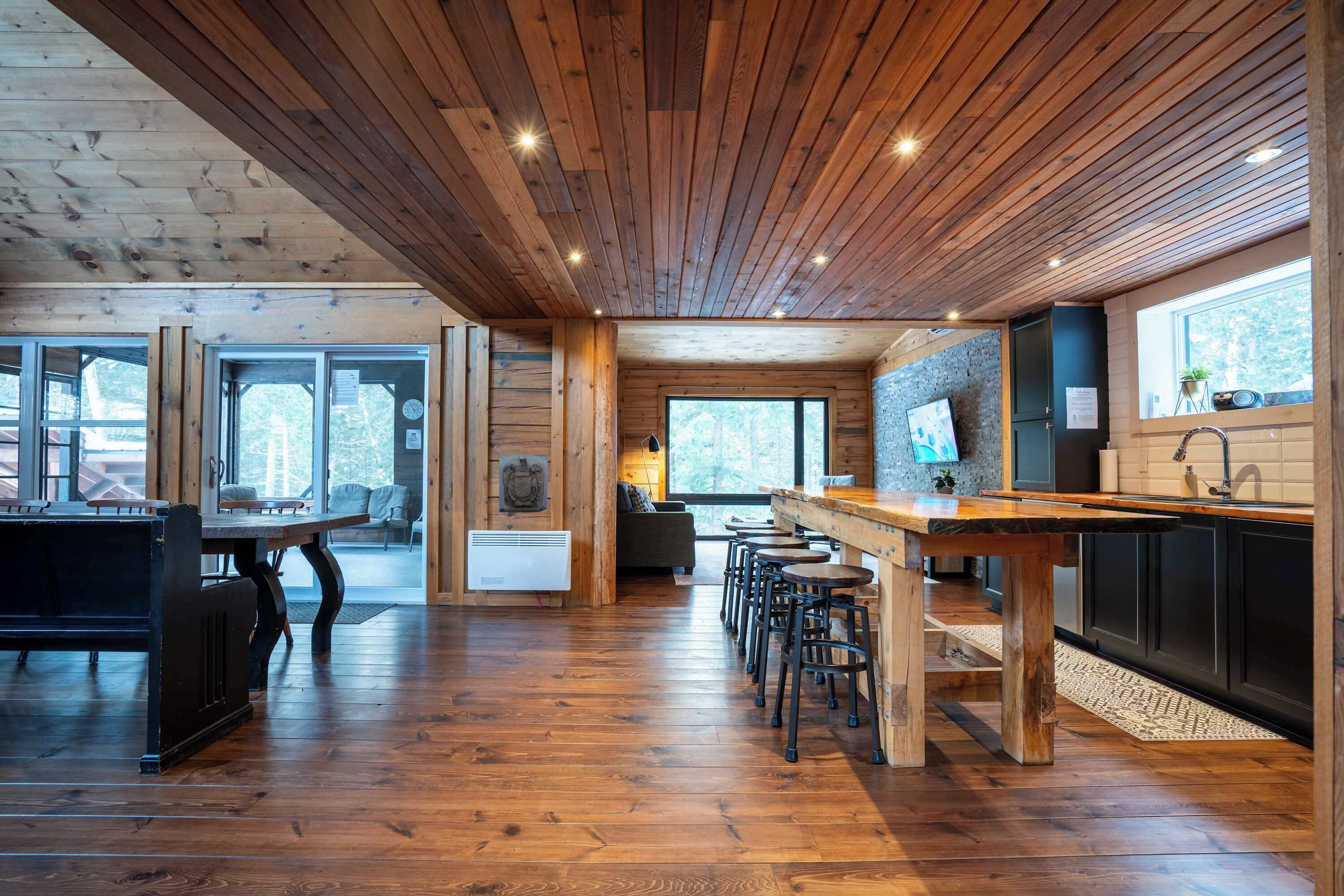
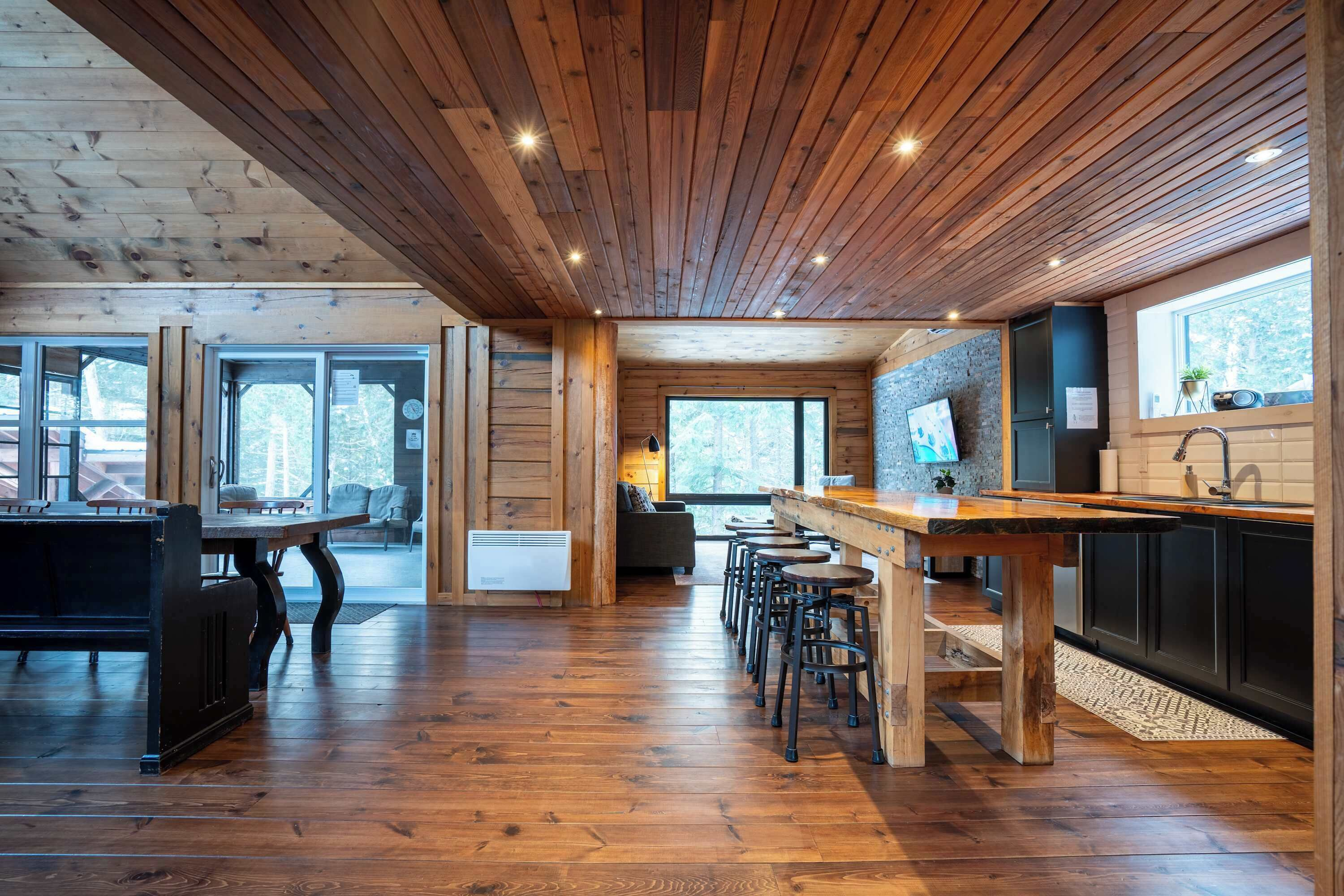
- wall sculpture [499,454,548,513]
